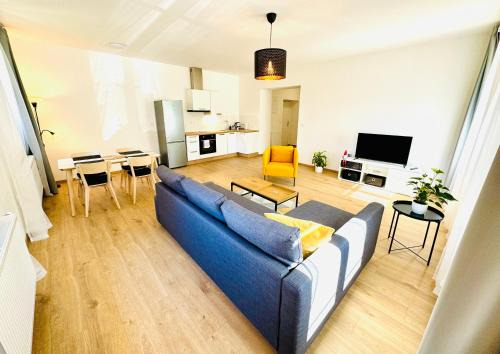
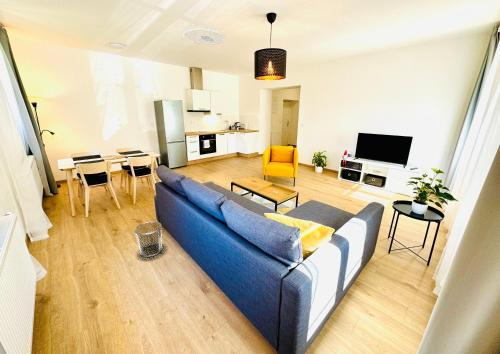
+ waste bin [133,221,163,258]
+ ceiling light [182,28,226,46]
